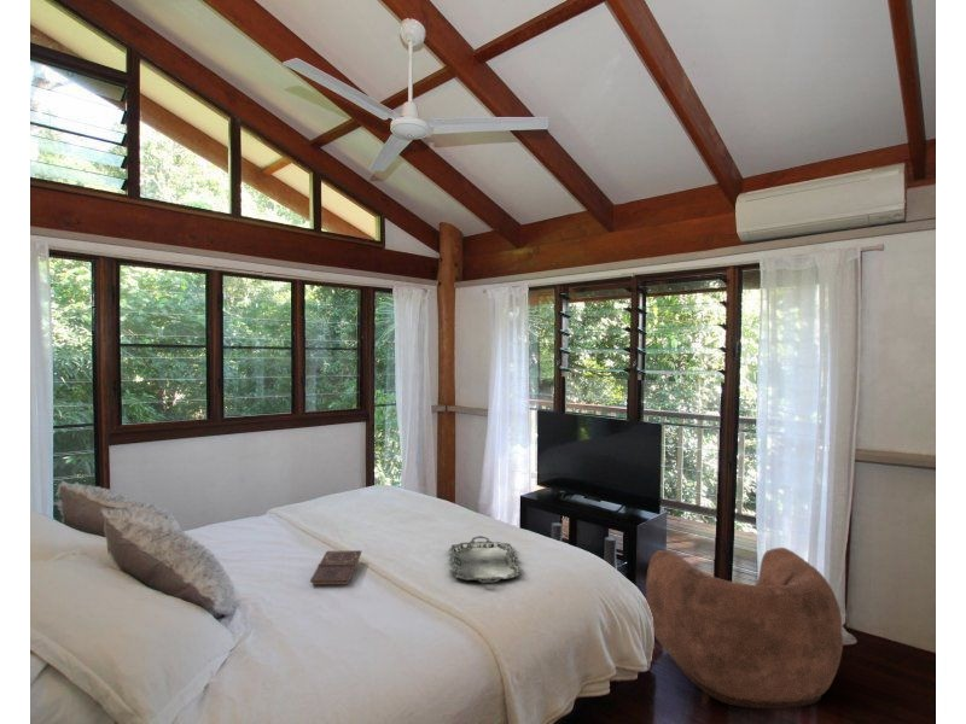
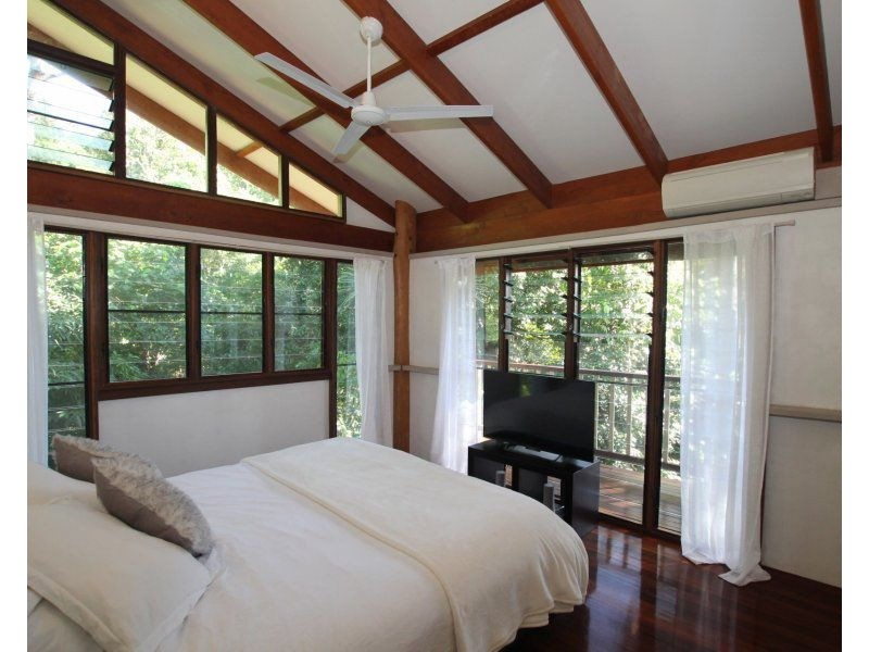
- armchair [645,547,844,710]
- book [309,549,362,585]
- serving tray [448,535,523,584]
